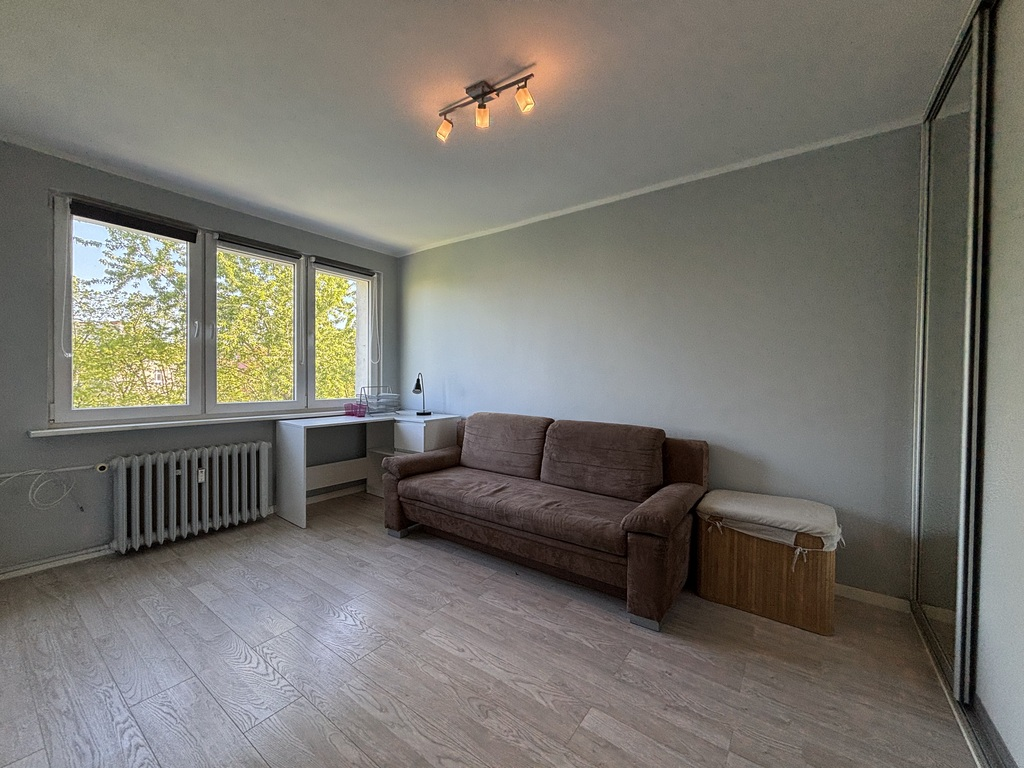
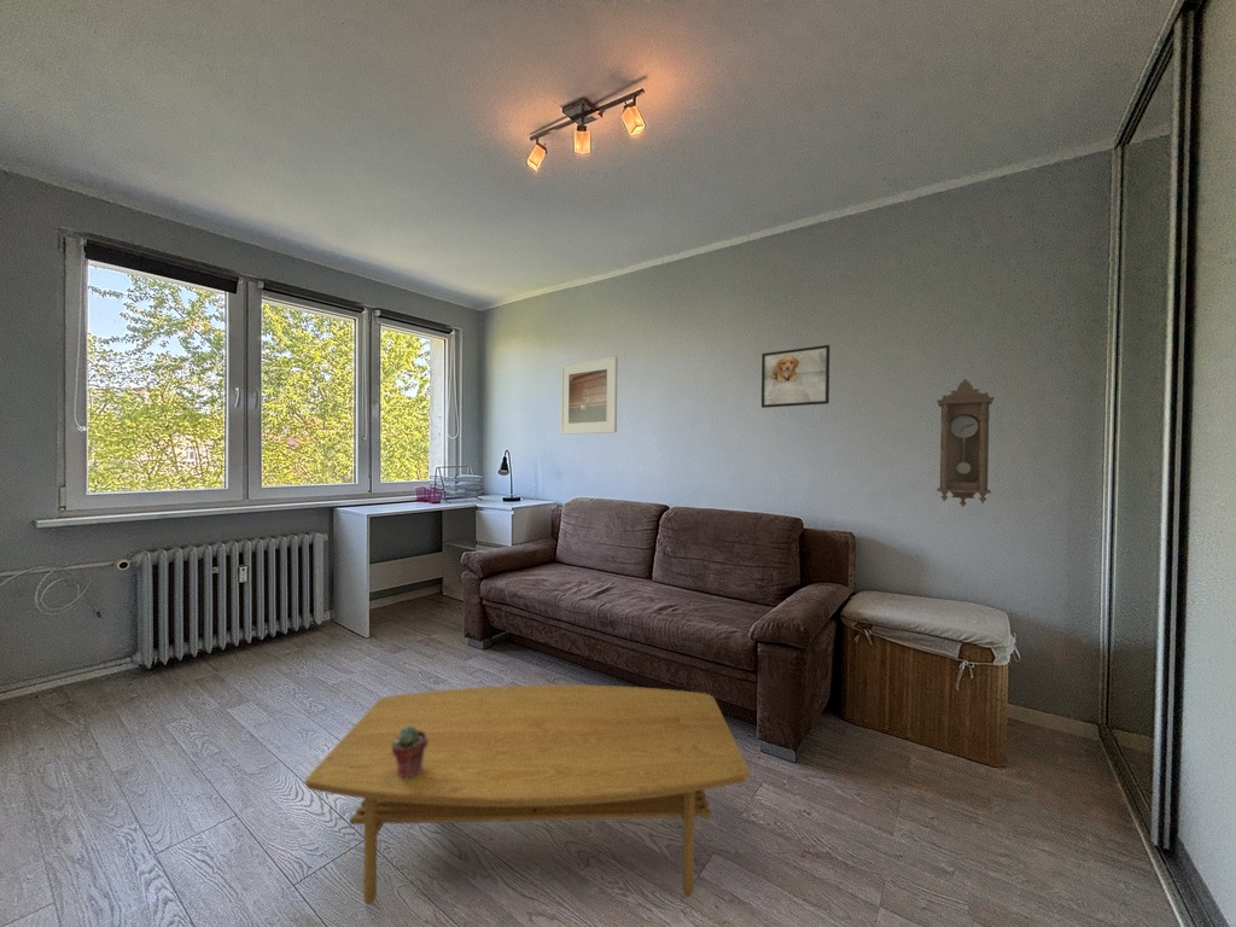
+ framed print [760,344,830,409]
+ pendulum clock [935,378,996,508]
+ coffee table [304,683,751,906]
+ potted succulent [391,727,427,777]
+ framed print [559,355,619,436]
